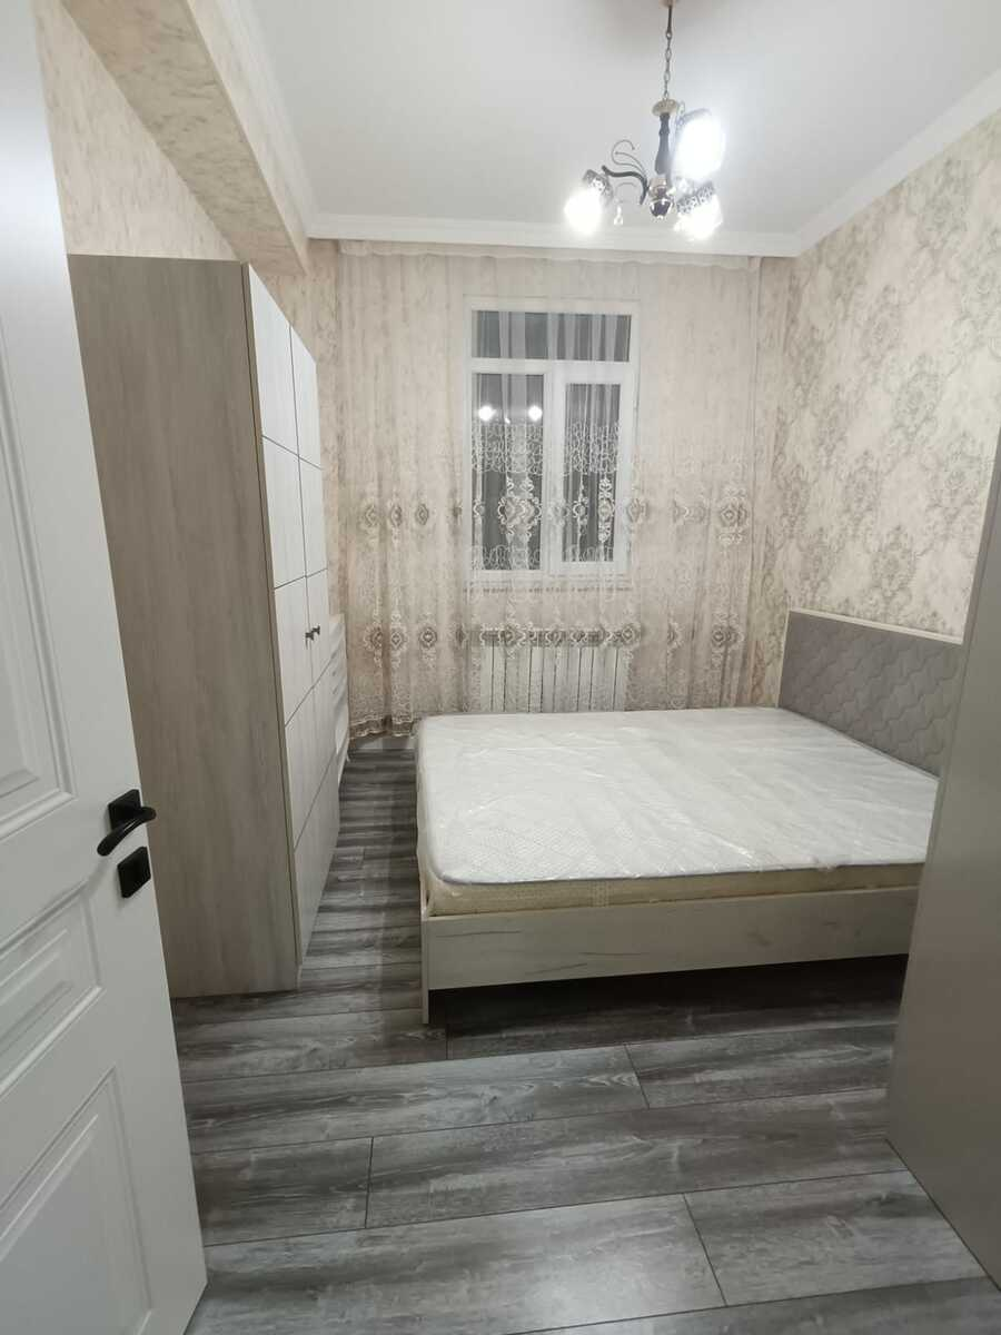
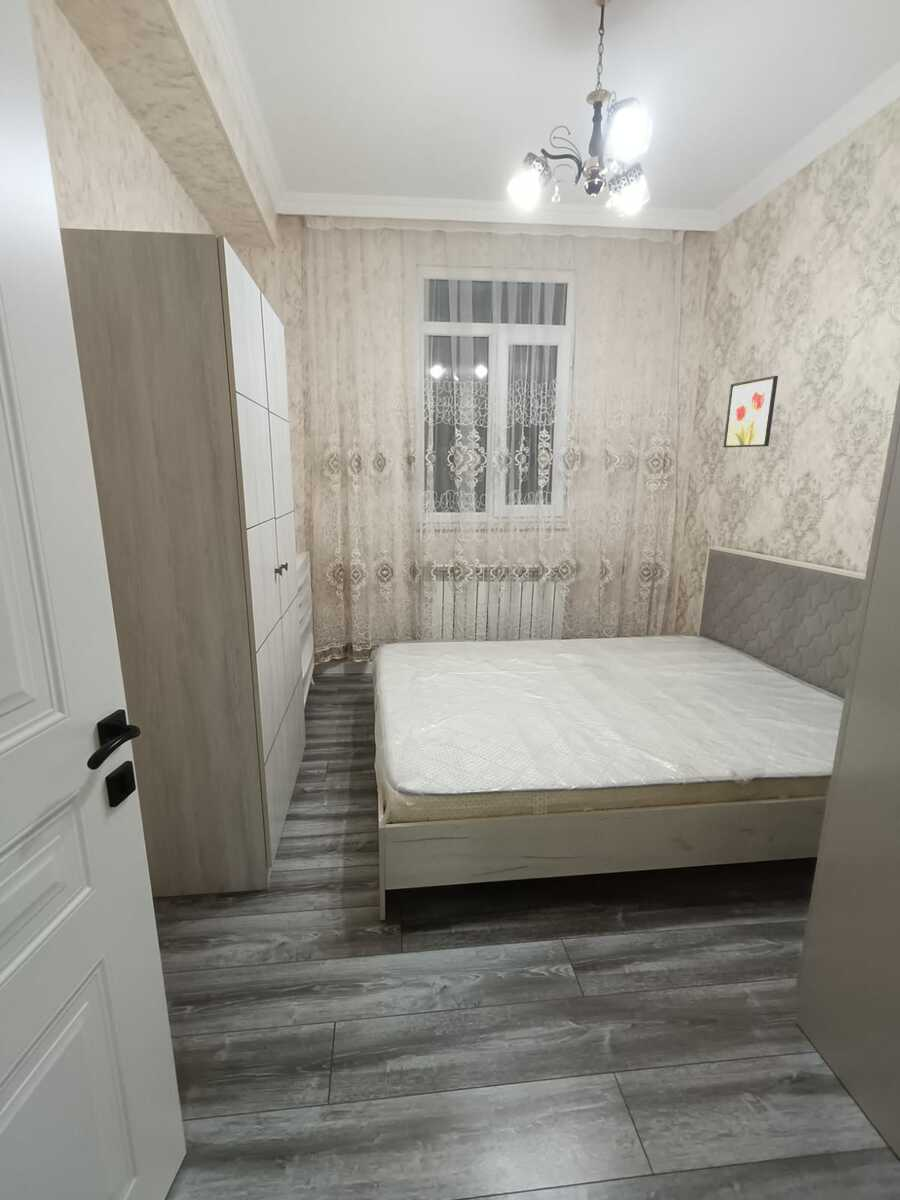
+ wall art [723,375,779,448]
